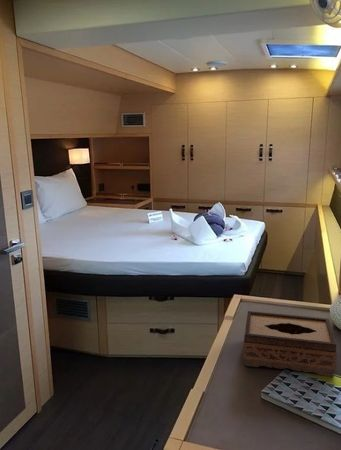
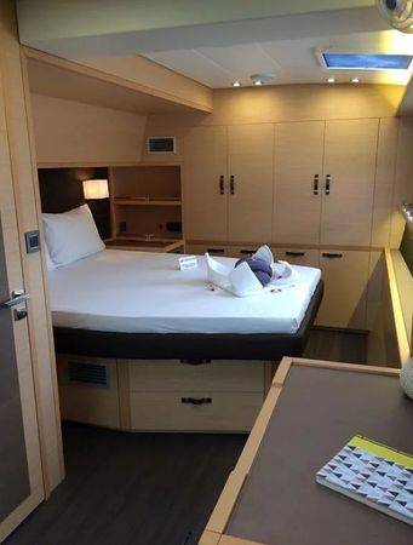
- tissue box [242,310,338,378]
